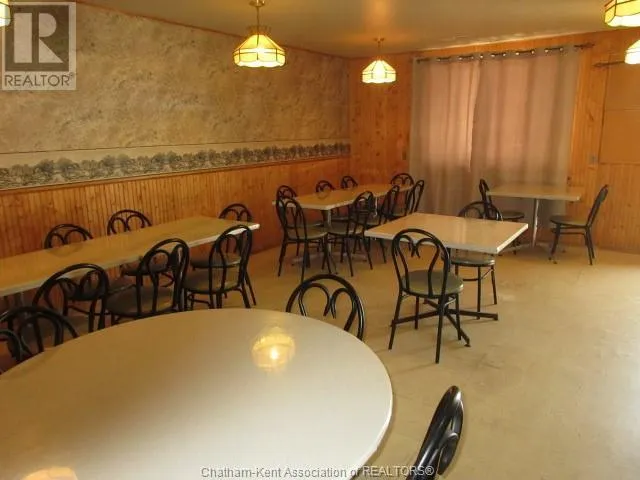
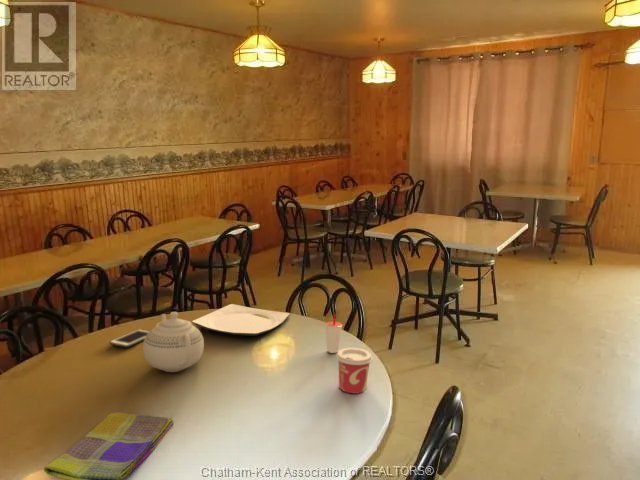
+ cell phone [109,328,150,349]
+ teapot [142,311,205,373]
+ dish towel [43,411,174,480]
+ cup [324,314,343,354]
+ plate [191,303,291,337]
+ cup [335,347,374,394]
